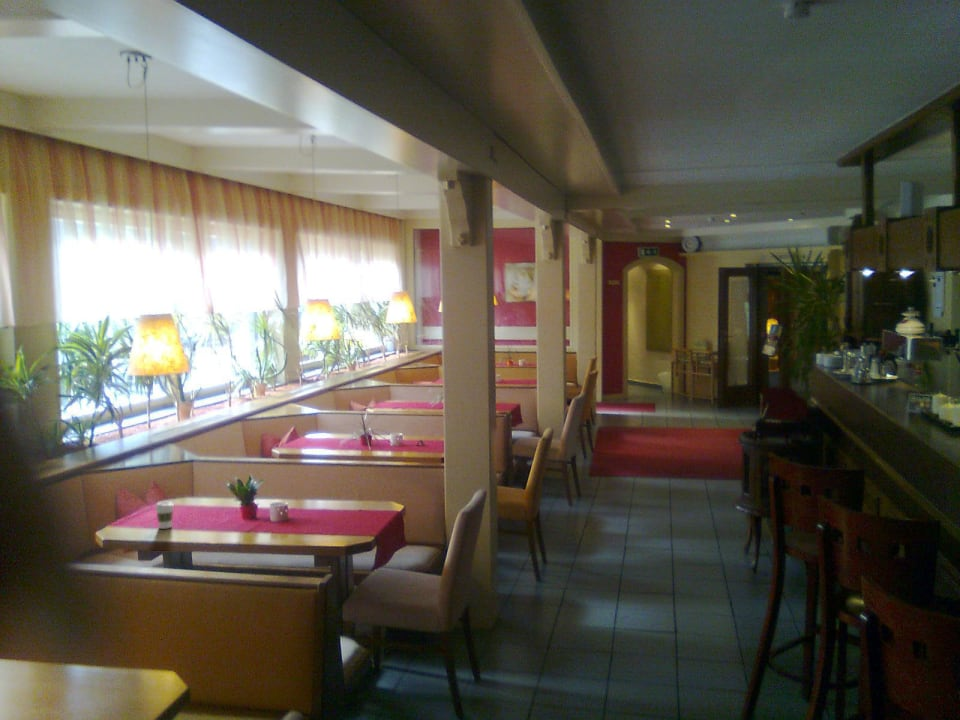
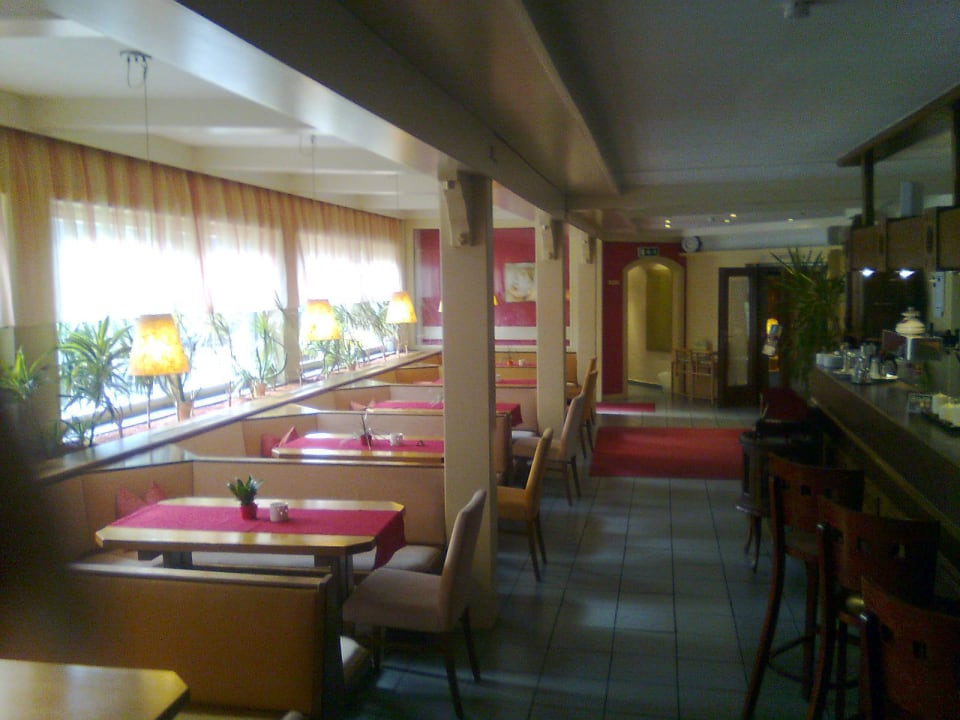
- coffee cup [154,501,175,530]
